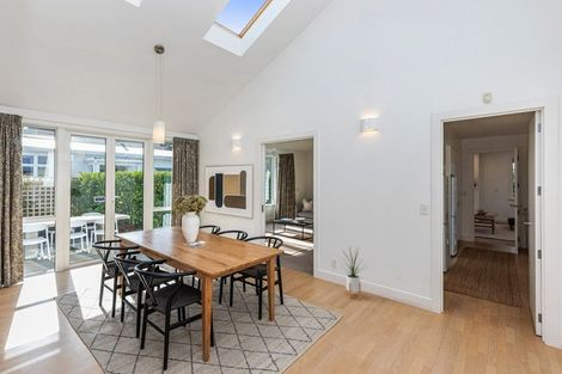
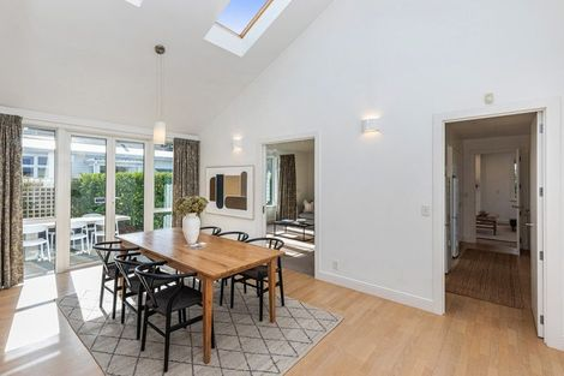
- house plant [338,245,368,300]
